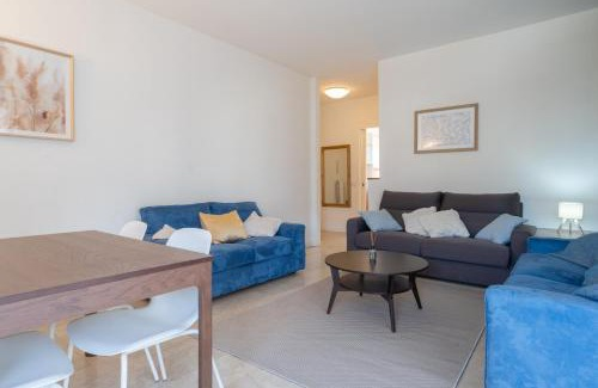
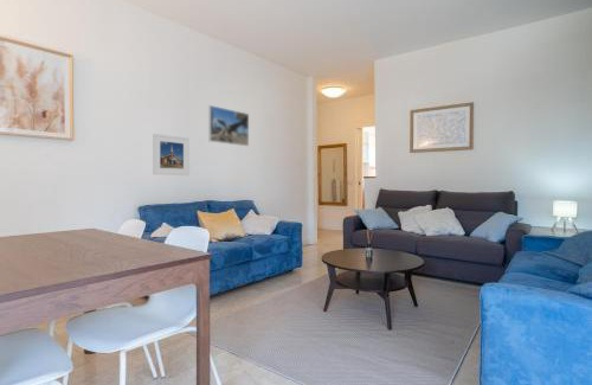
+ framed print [207,104,250,147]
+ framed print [152,133,191,177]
